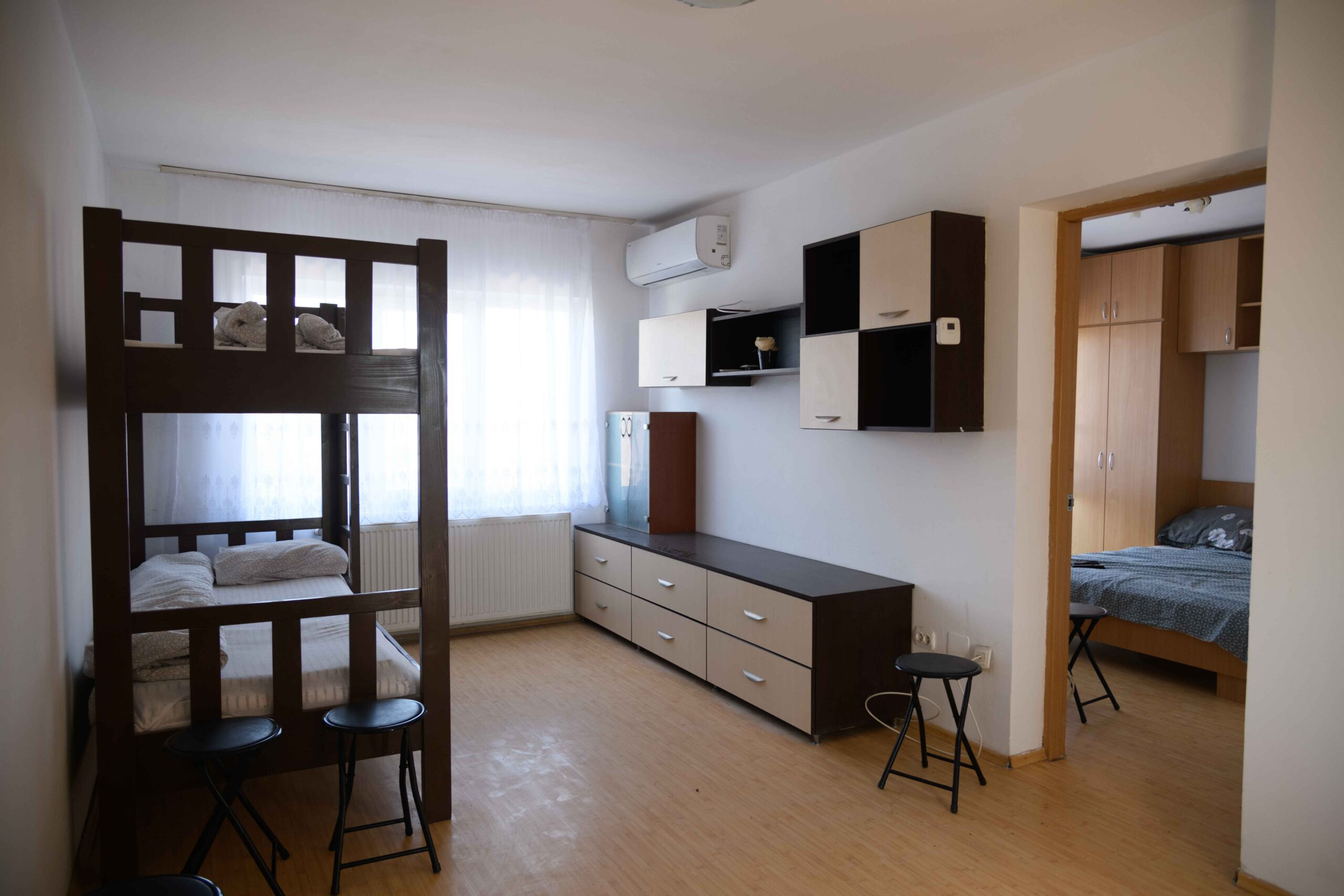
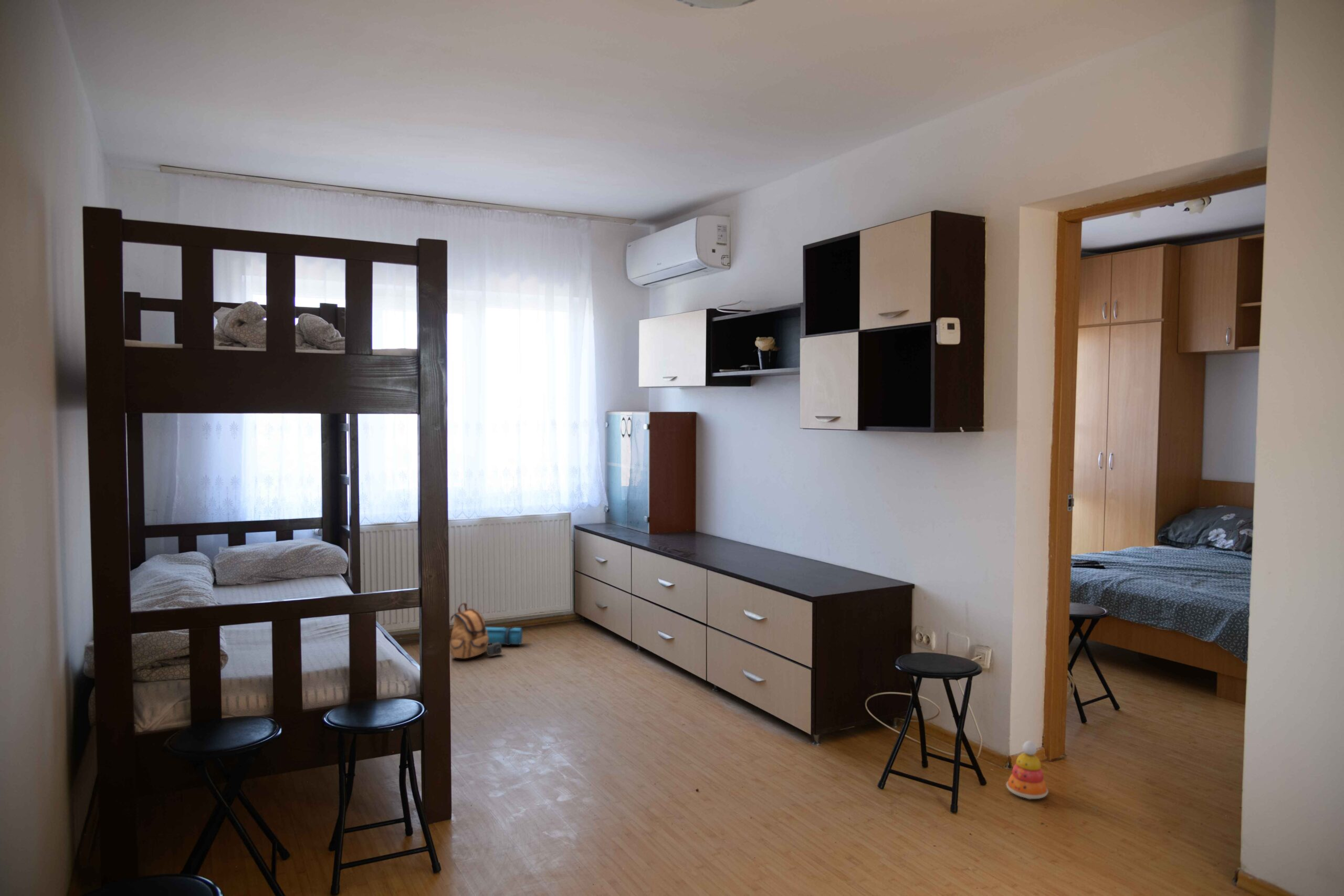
+ stacking toy [1006,740,1049,799]
+ backpack [450,603,523,659]
